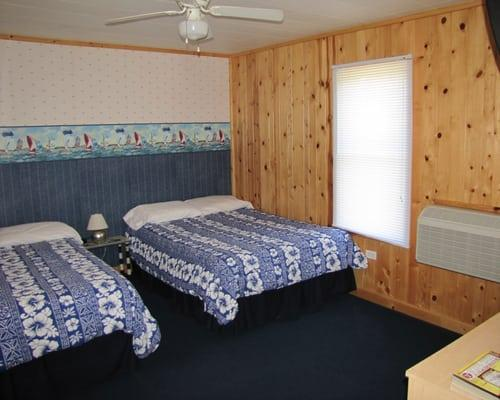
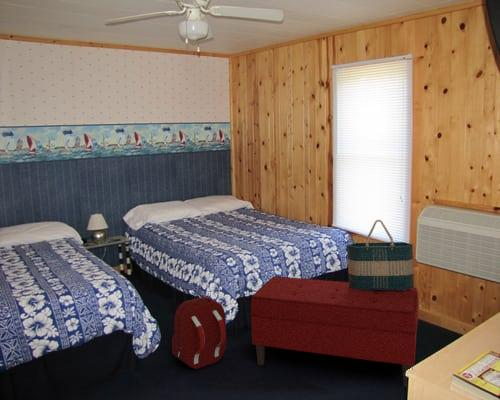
+ tote bag [346,219,415,290]
+ backpack [171,296,227,370]
+ bench [250,275,420,388]
